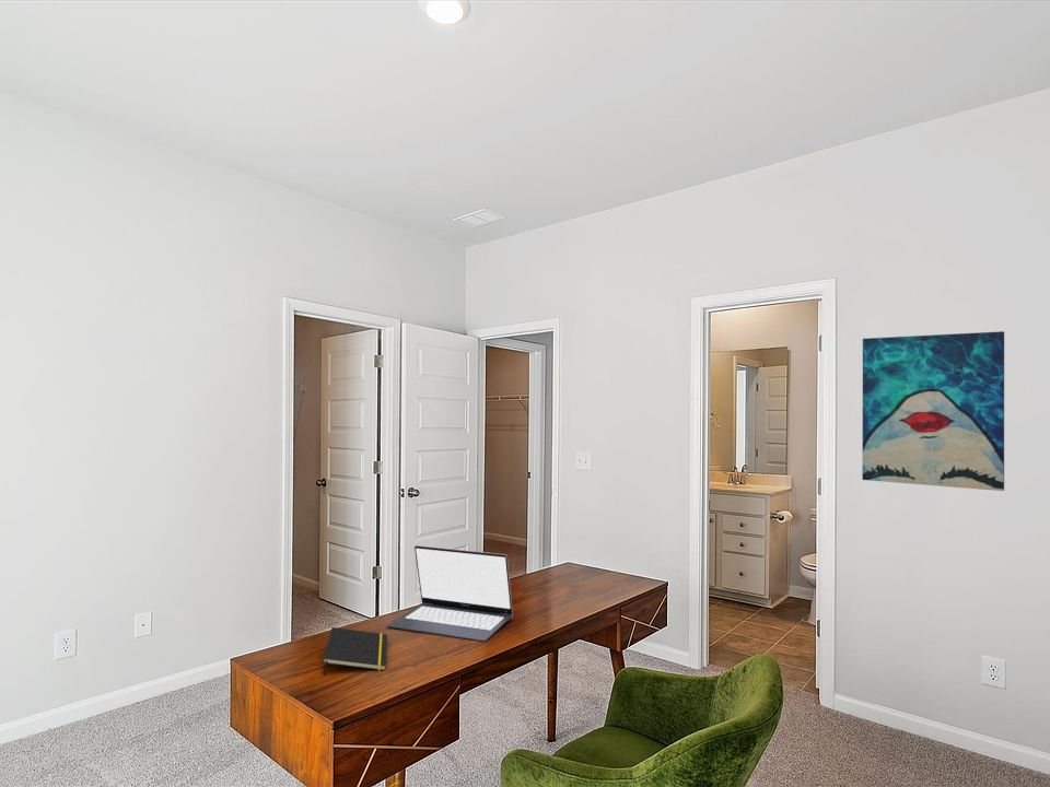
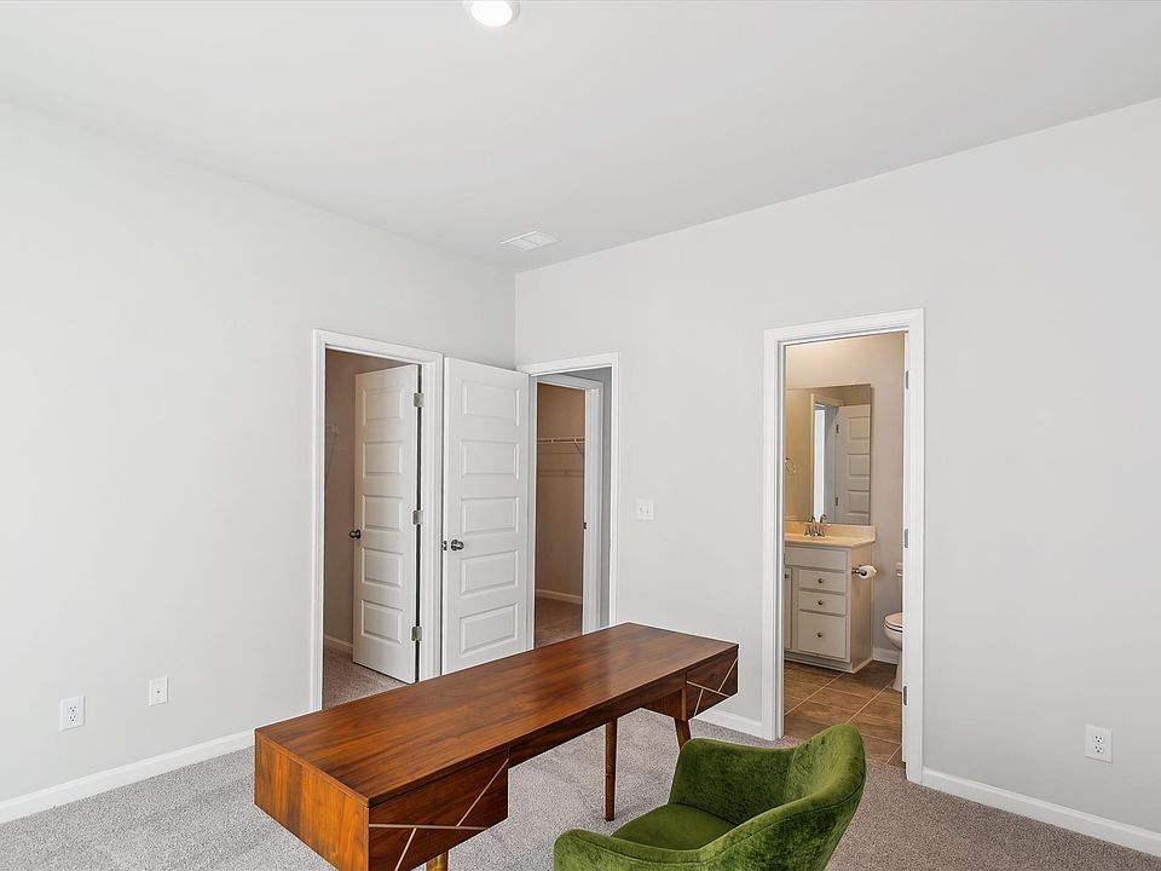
- notepad [322,626,388,677]
- laptop [386,544,514,643]
- wall art [861,330,1005,492]
